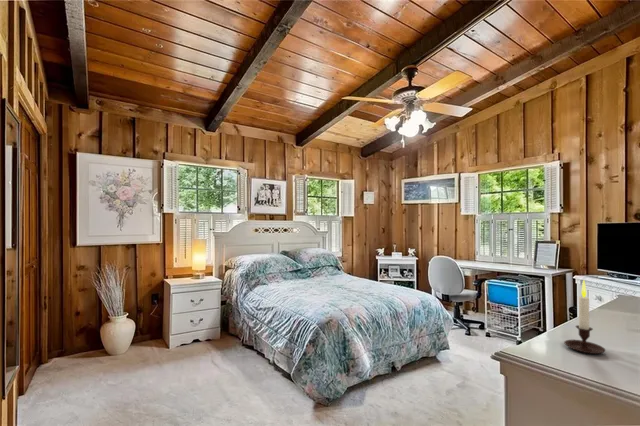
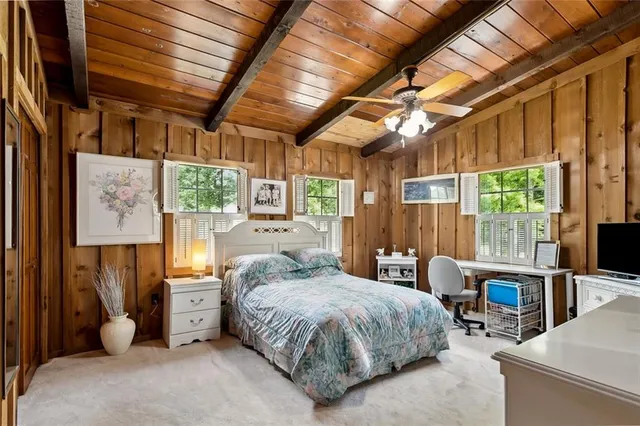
- candle [563,279,607,355]
